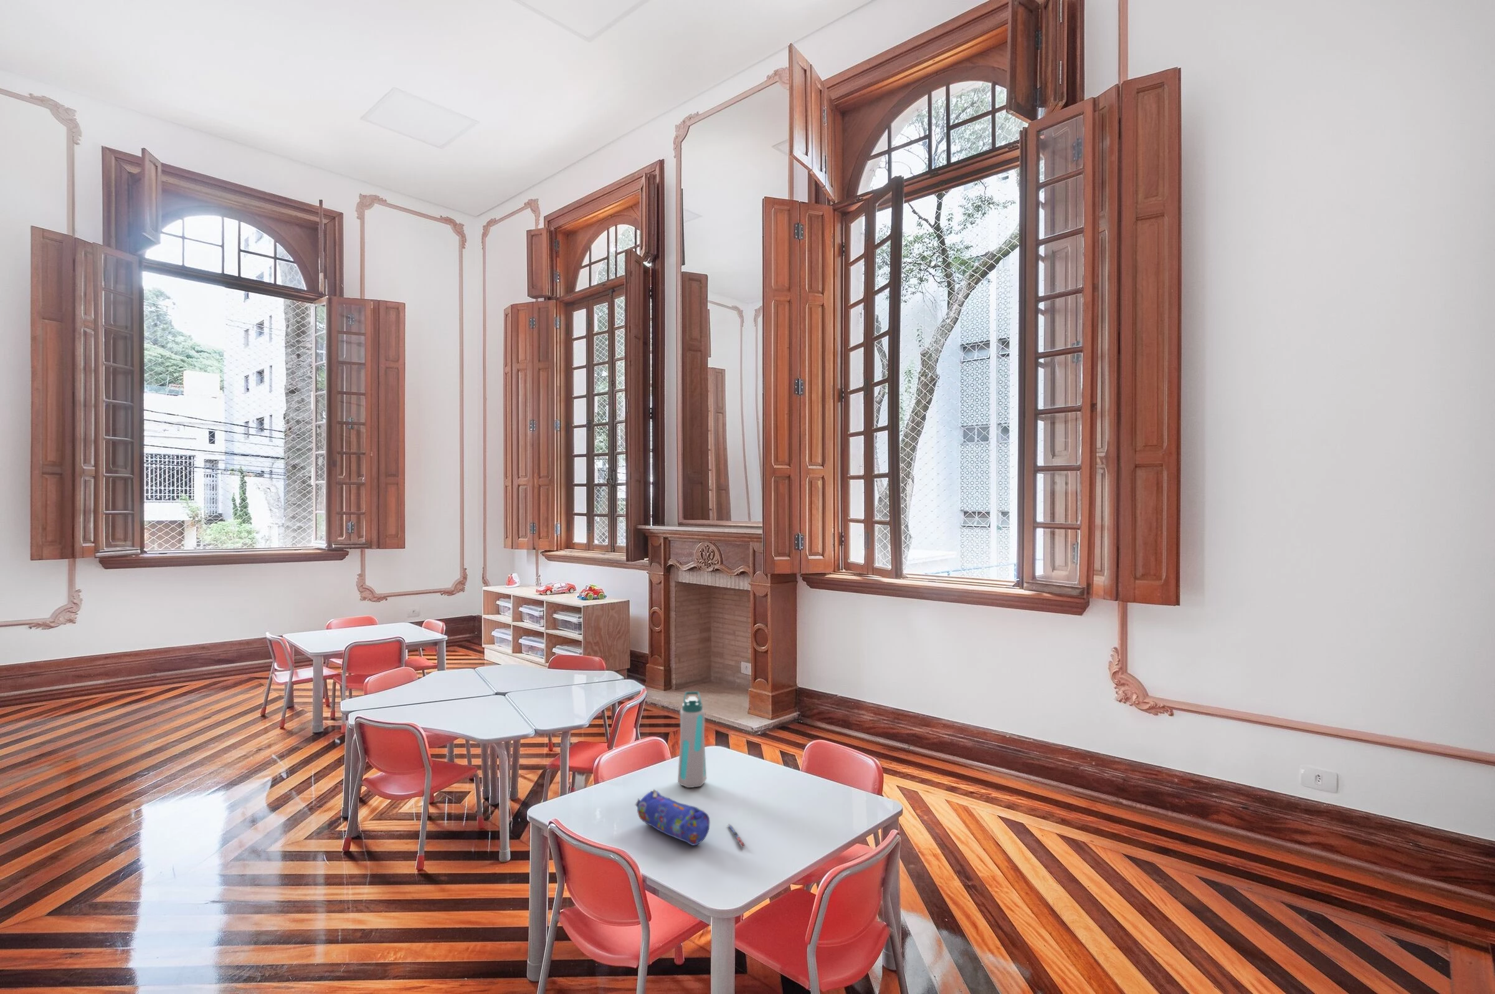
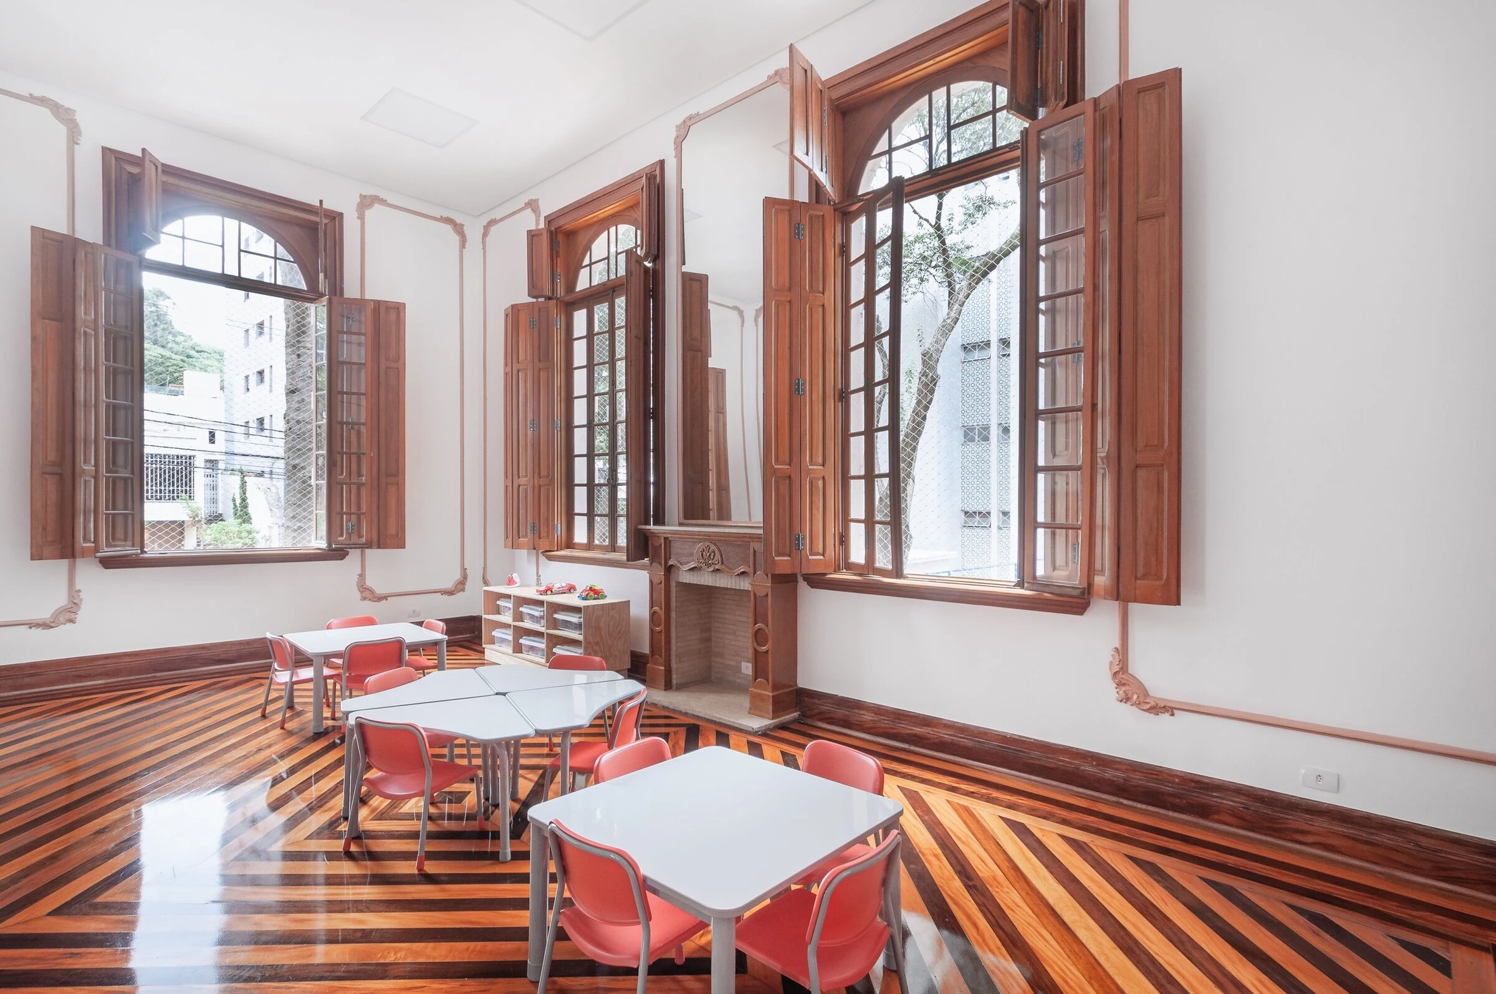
- water bottle [678,690,706,789]
- pencil case [634,789,710,846]
- pen [726,823,745,849]
